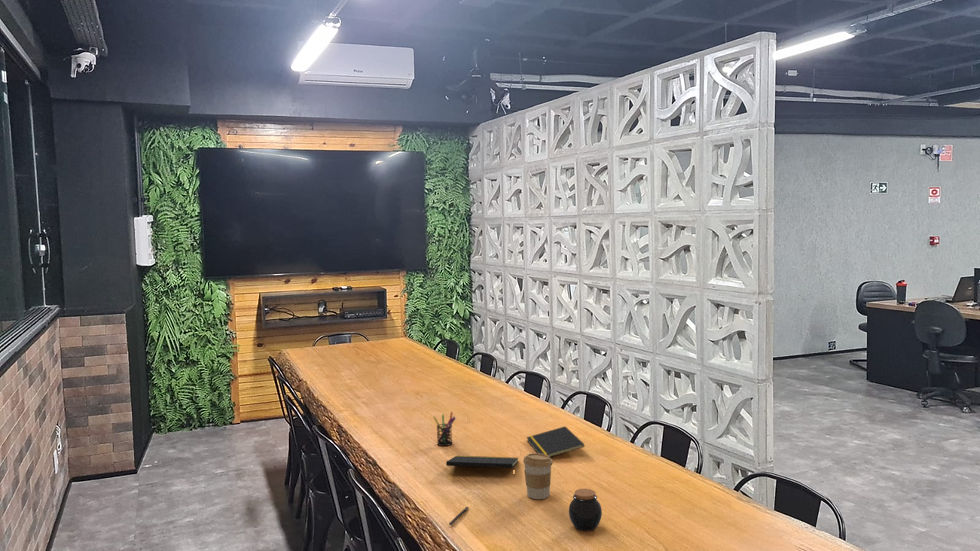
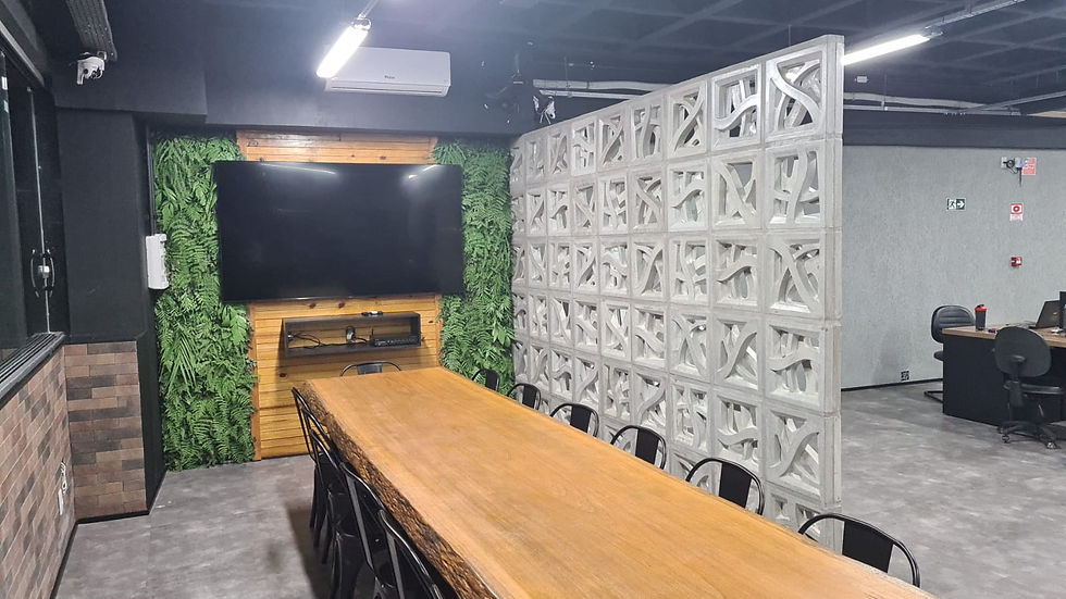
- pen [448,506,469,526]
- coffee cup [522,452,554,500]
- notepad [445,455,519,478]
- notepad [525,425,585,458]
- jar [568,488,603,532]
- pen holder [432,411,457,447]
